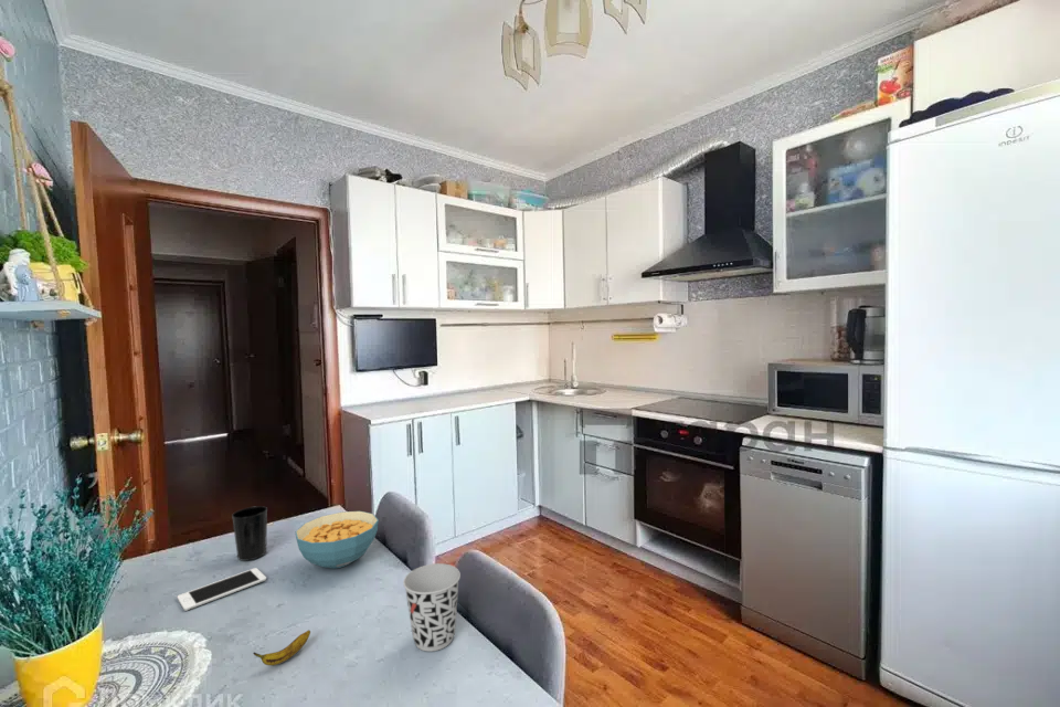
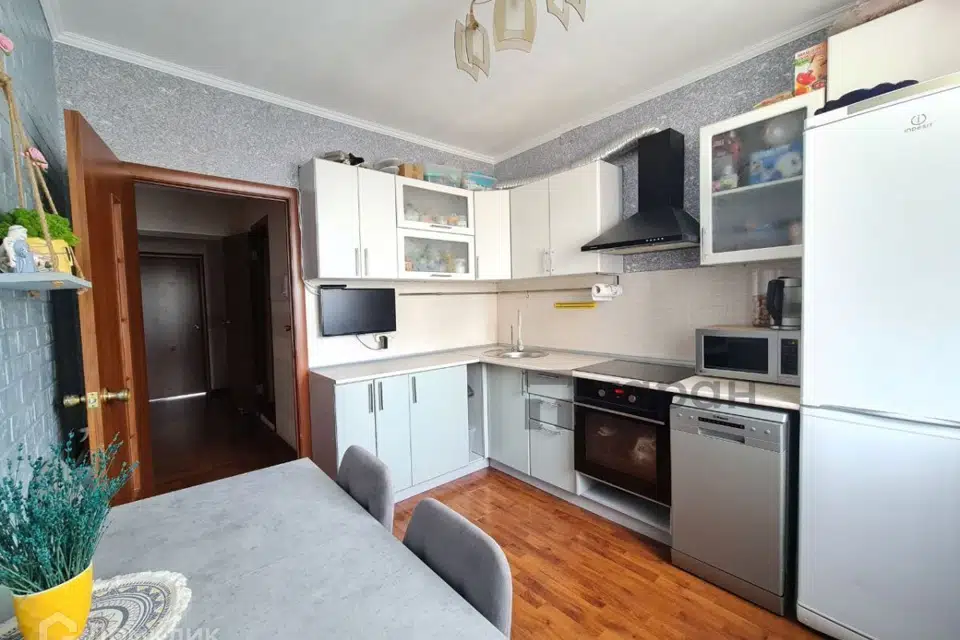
- cell phone [177,567,267,612]
- cup [402,562,462,653]
- cup [231,505,268,562]
- cereal bowl [295,510,380,569]
- banana [252,630,311,666]
